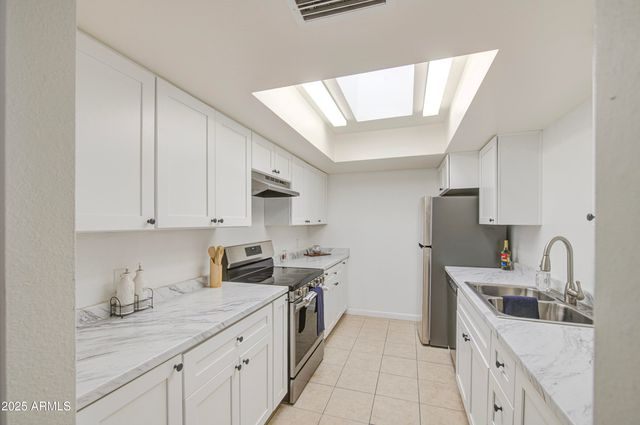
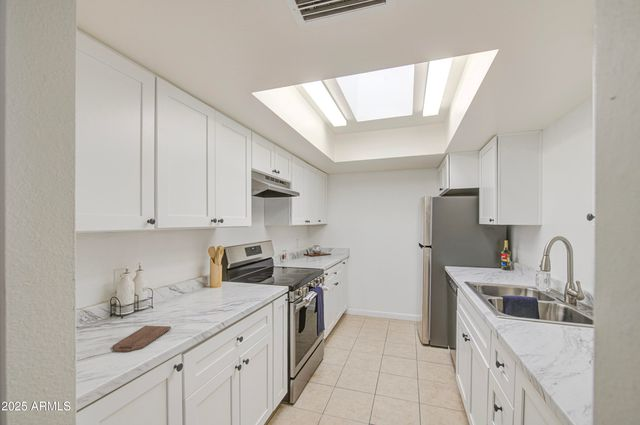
+ cutting board [111,325,172,353]
